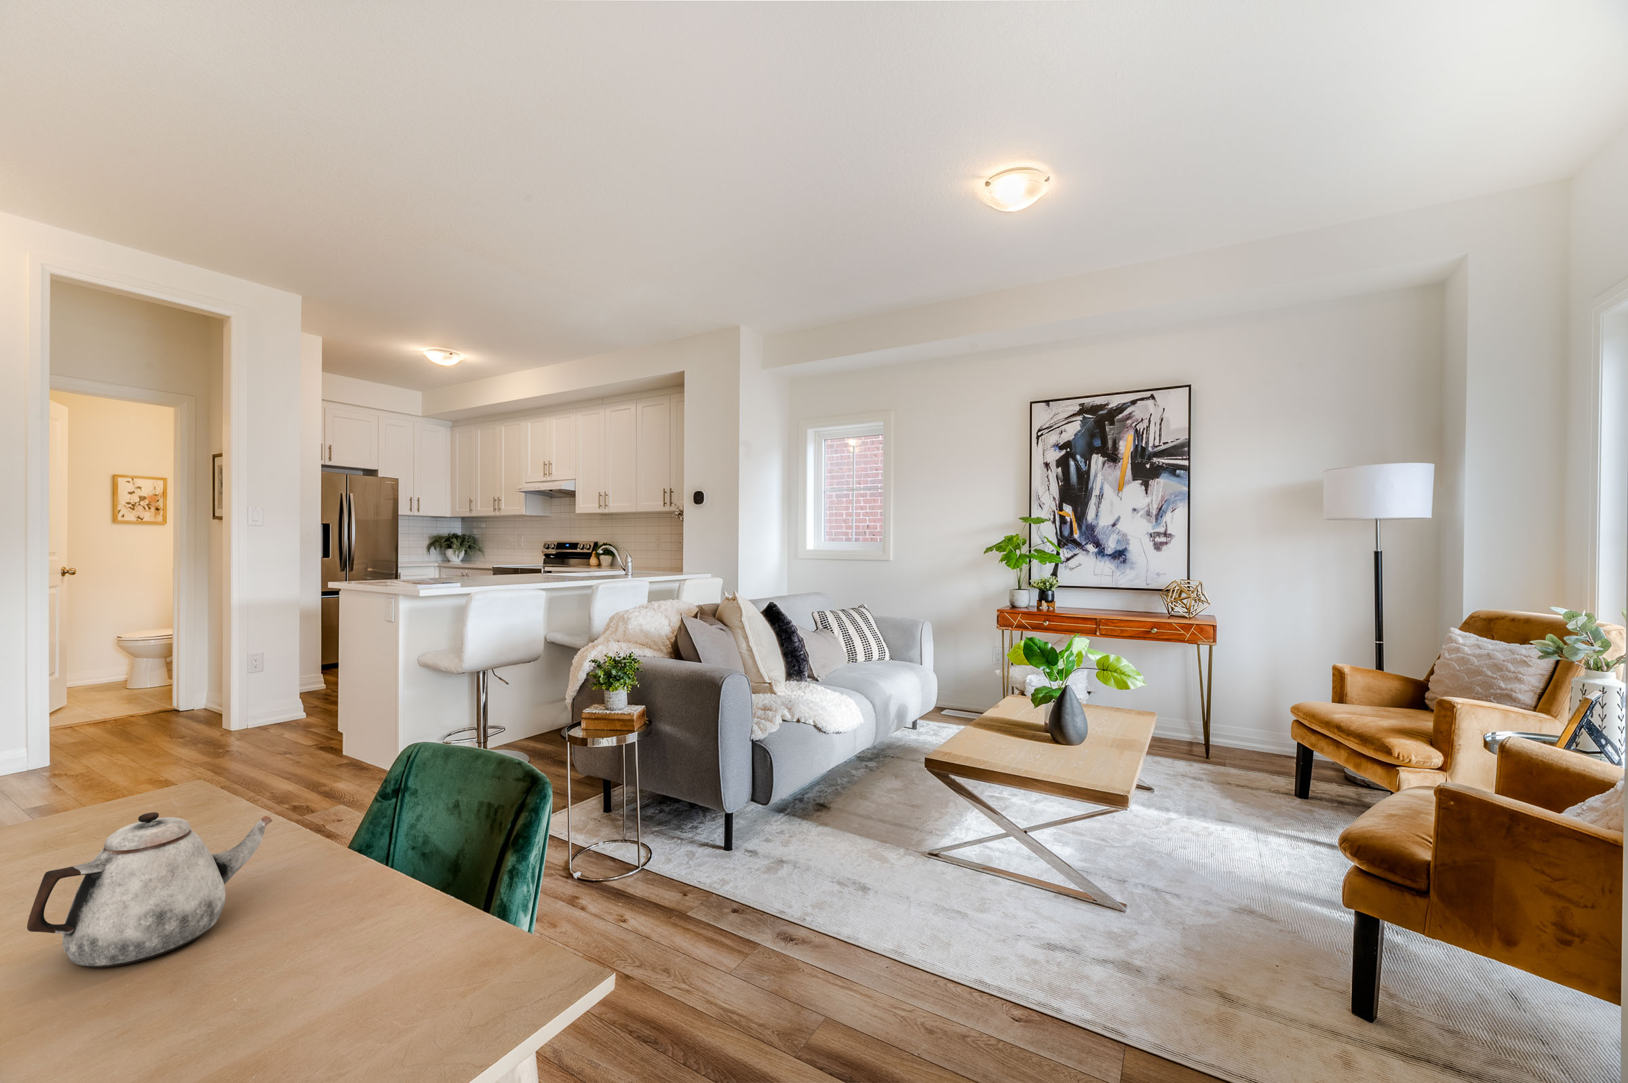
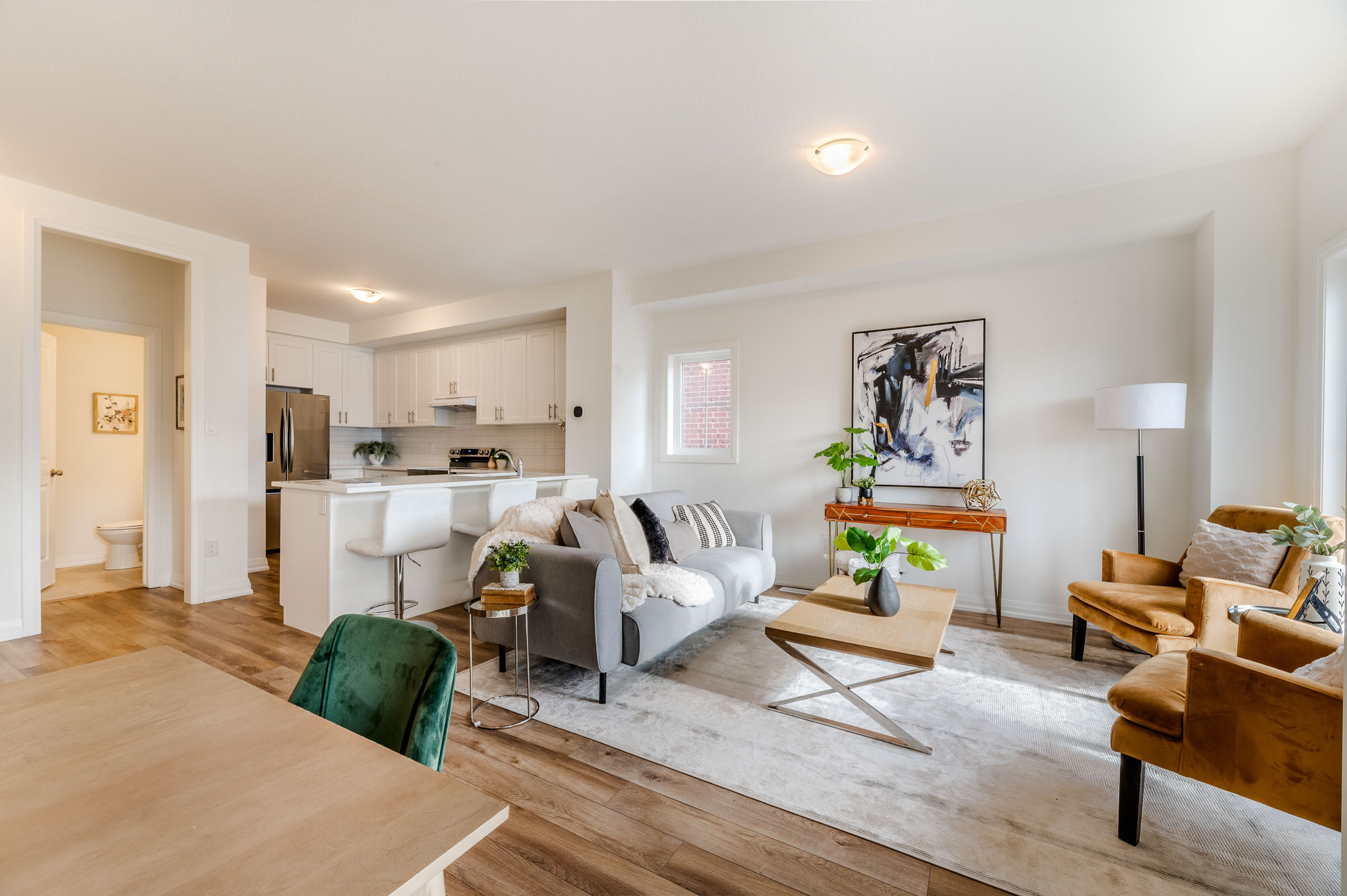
- teapot [27,812,273,968]
